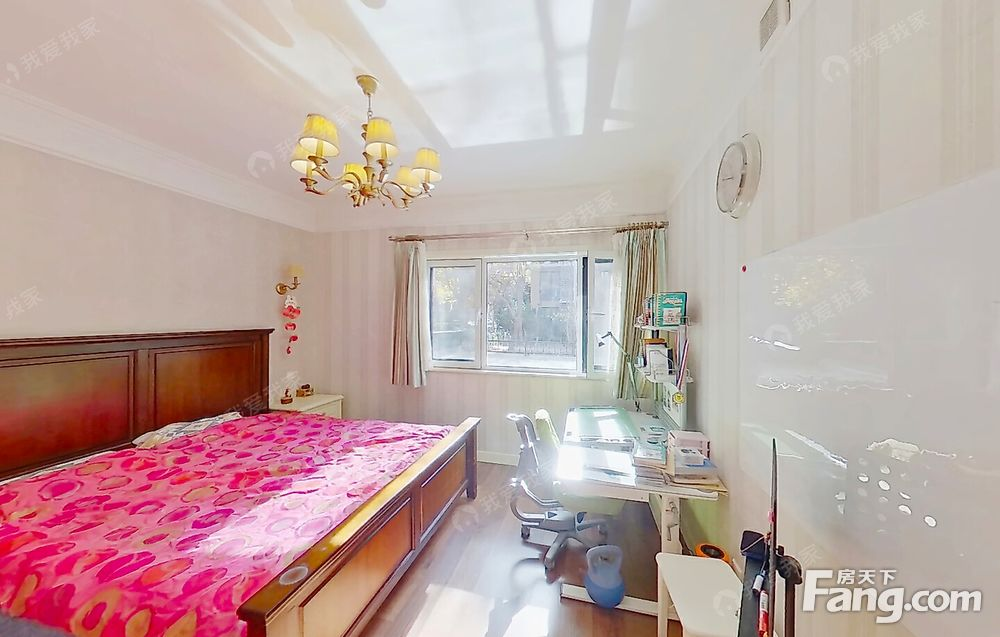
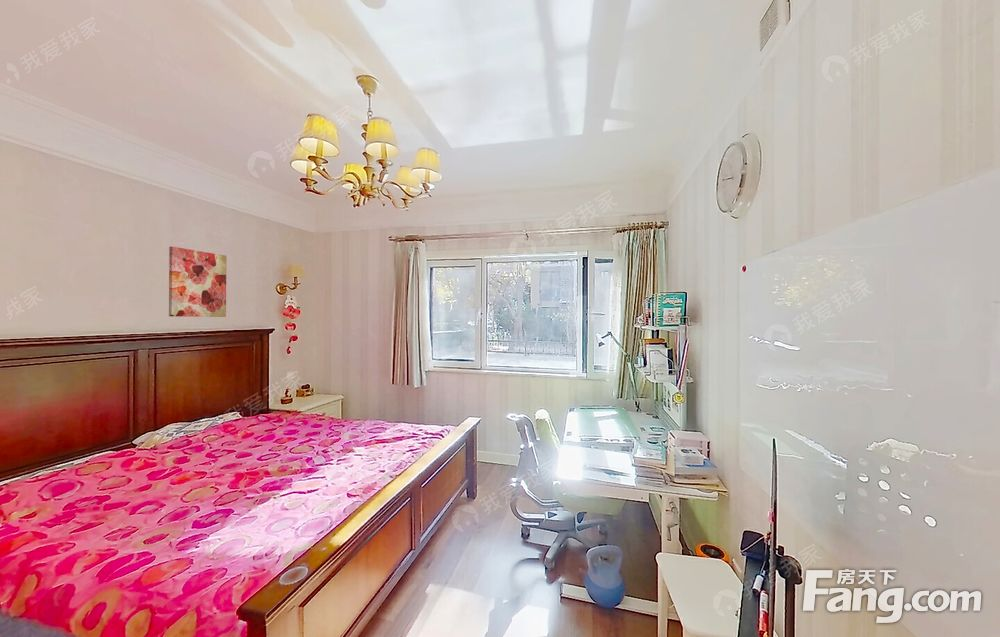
+ wall art [168,246,227,318]
